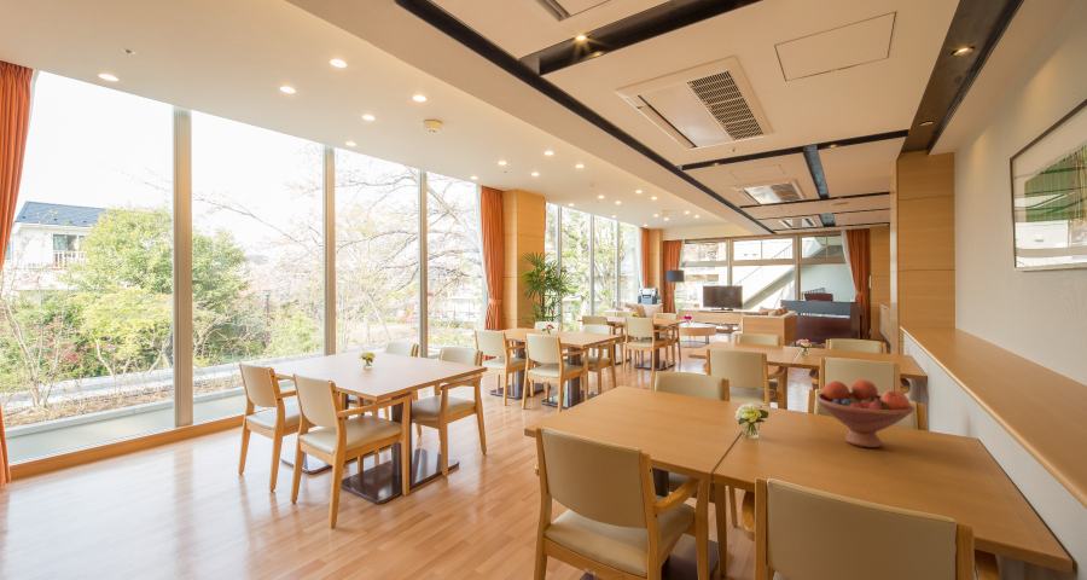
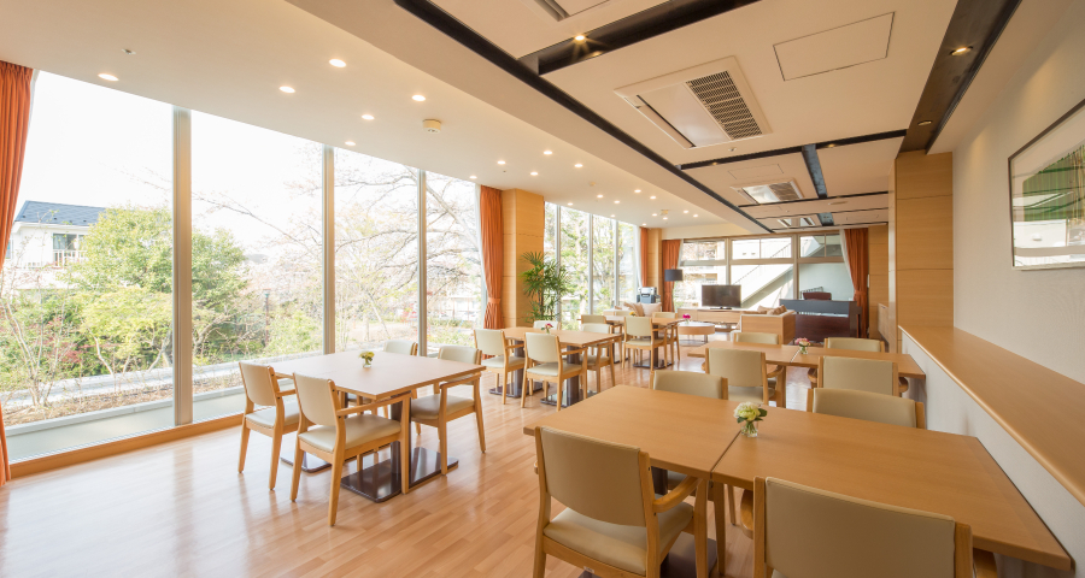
- fruit bowl [814,378,915,448]
